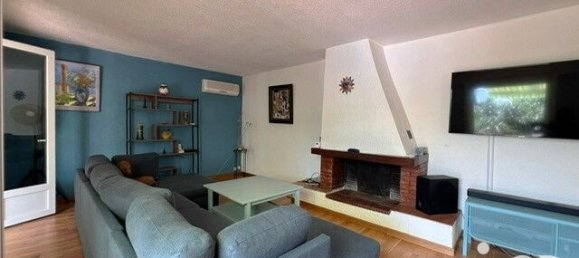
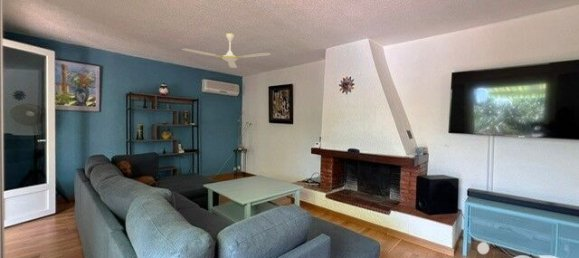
+ ceiling fan [181,32,272,69]
